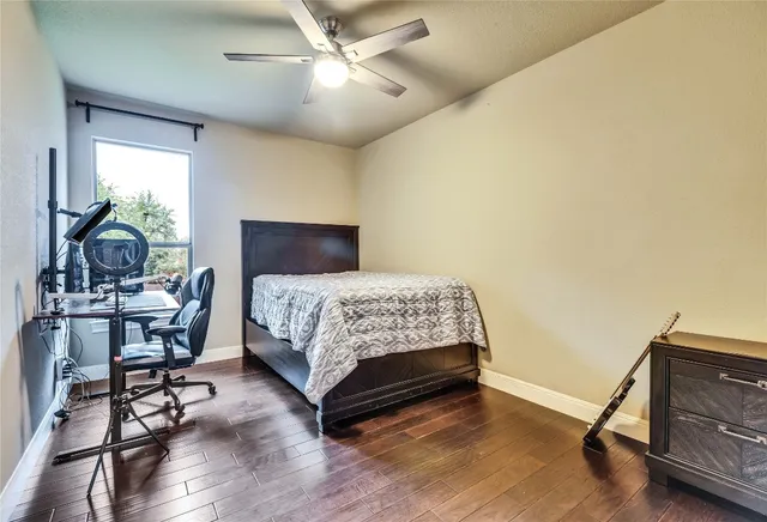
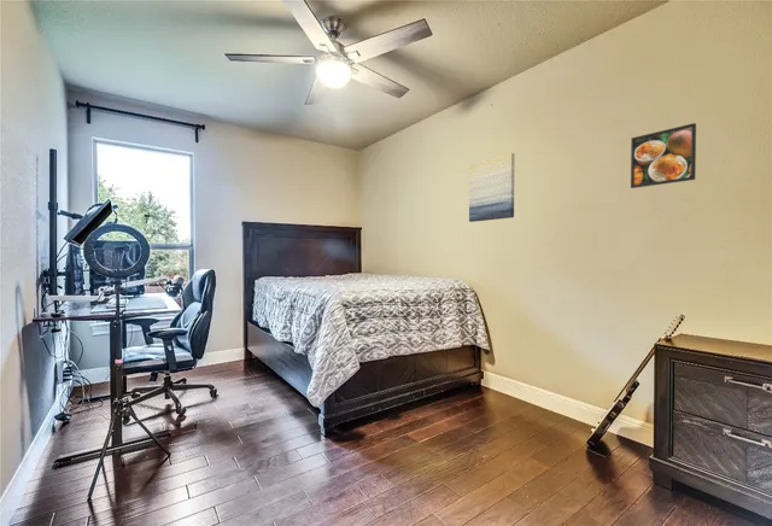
+ wall art [468,152,515,223]
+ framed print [630,122,697,189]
